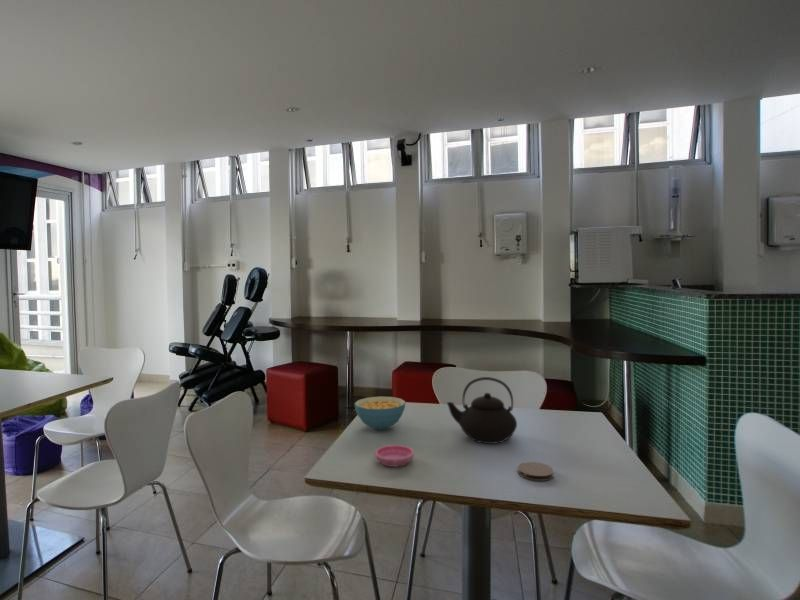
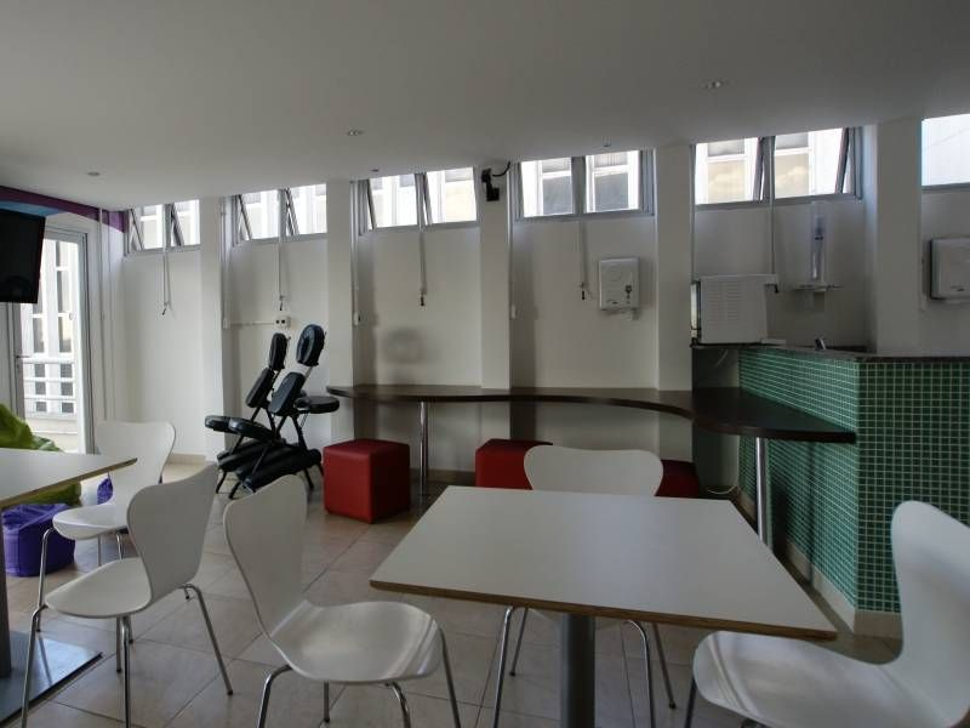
- saucer [374,444,415,468]
- teapot [446,376,518,445]
- coaster [517,461,554,482]
- cereal bowl [354,396,406,431]
